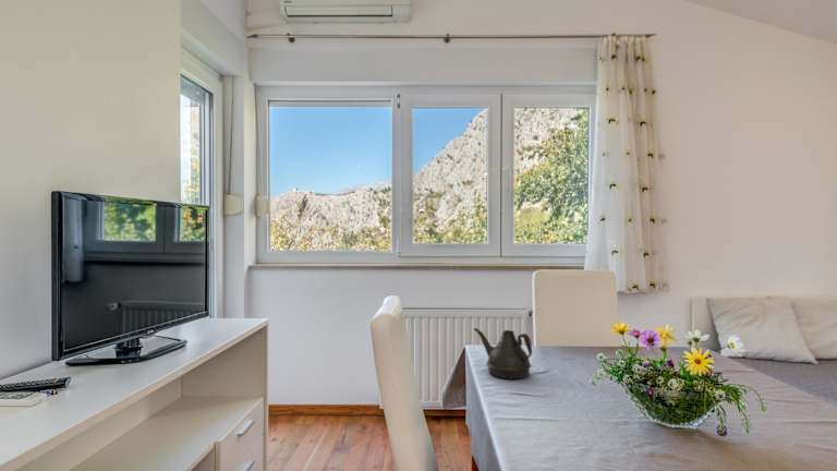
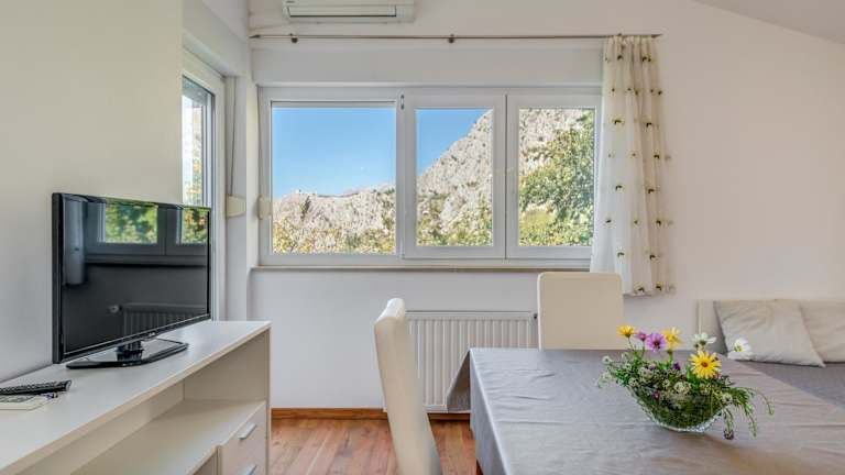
- teapot [473,327,533,381]
